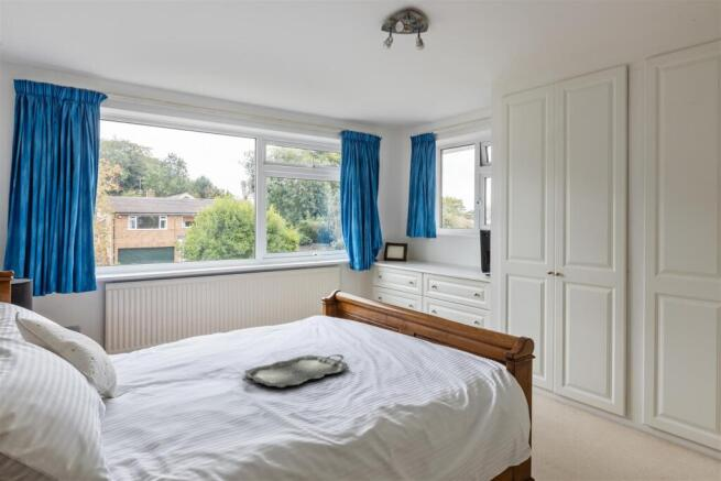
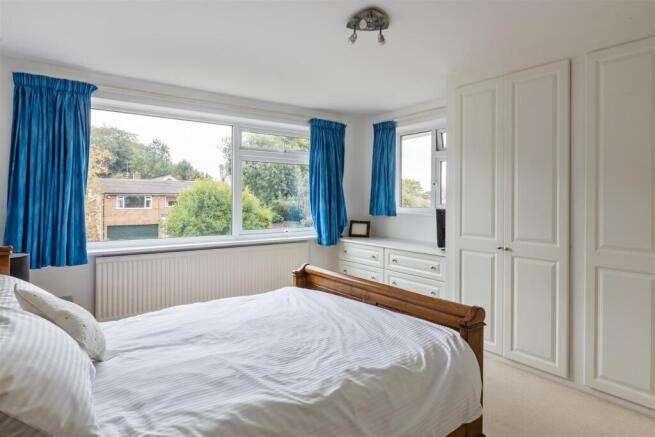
- serving tray [241,353,350,389]
